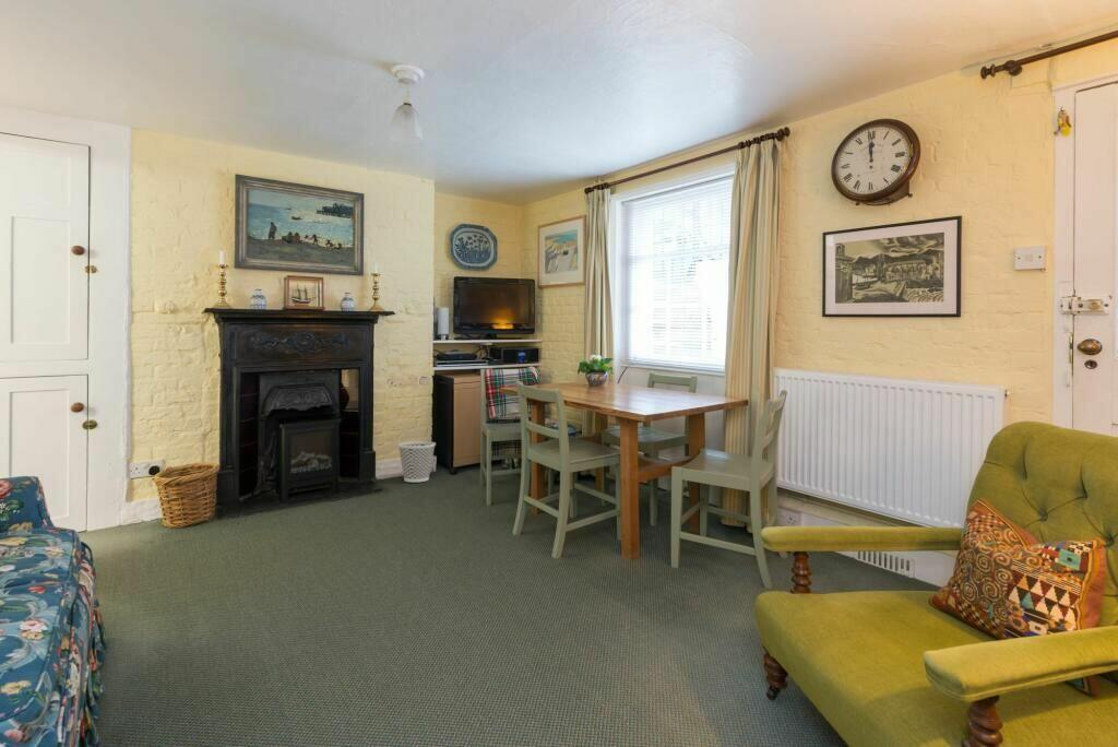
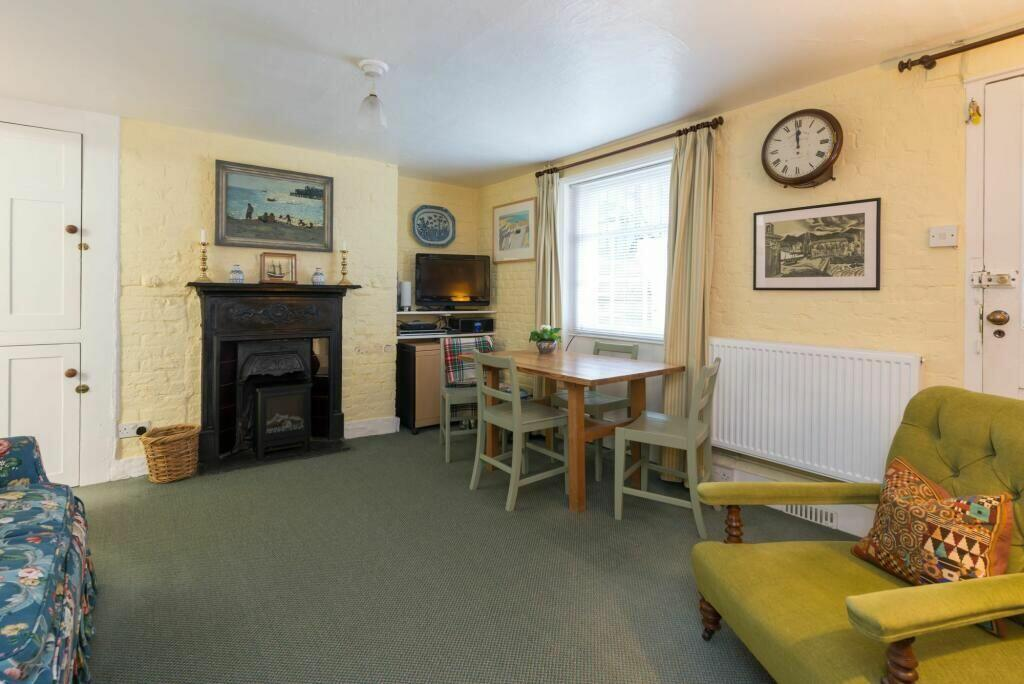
- wastebasket [396,440,437,483]
